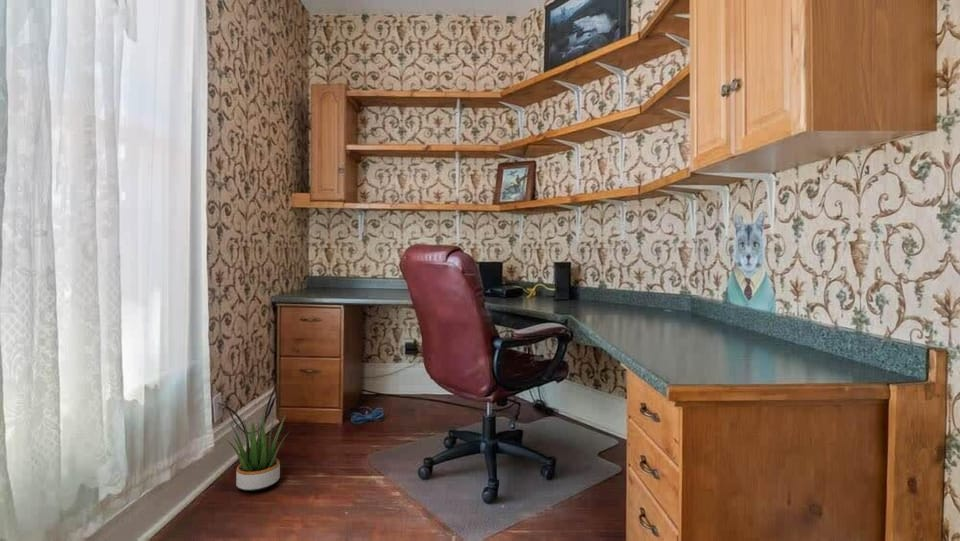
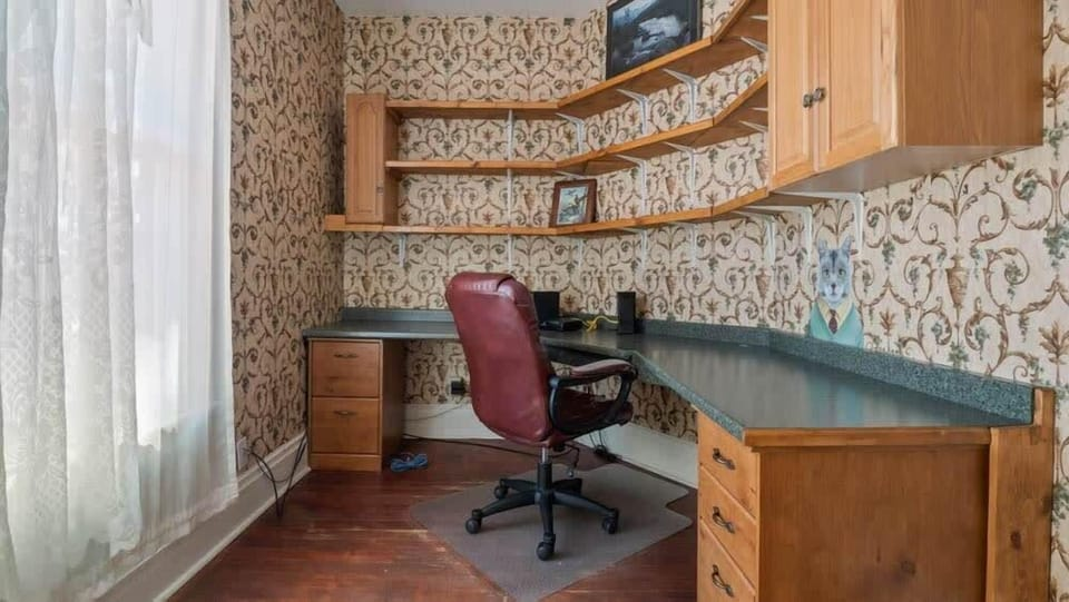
- potted plant [226,411,290,492]
